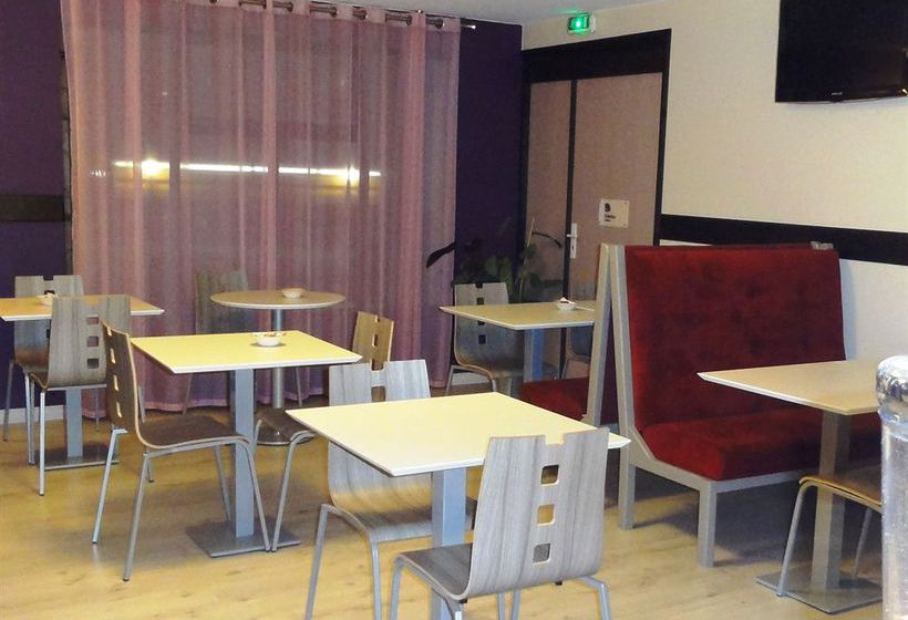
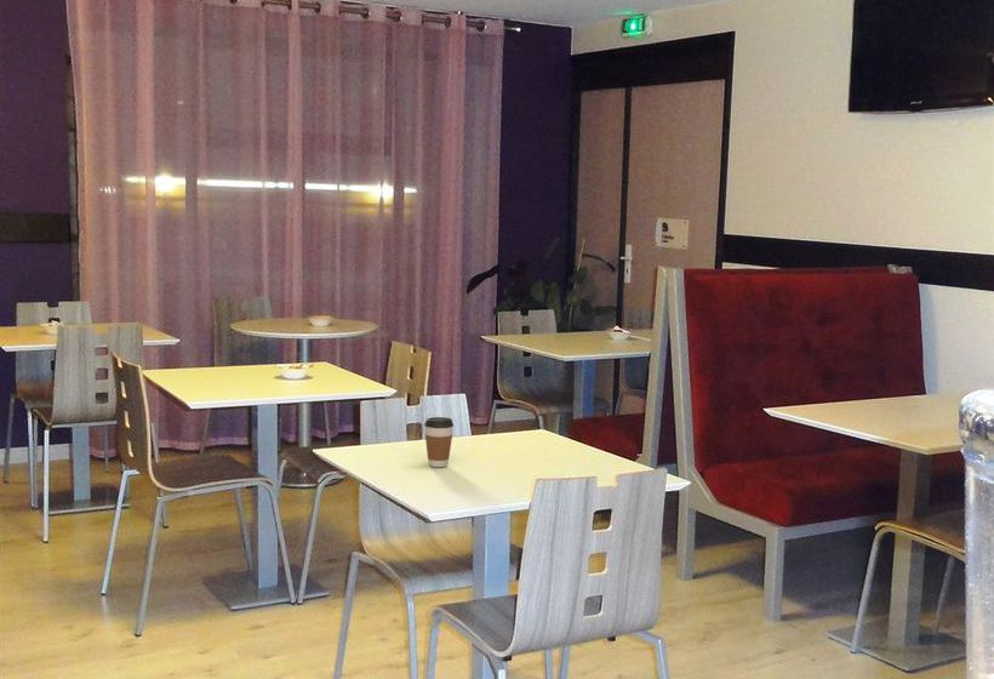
+ coffee cup [423,416,455,468]
